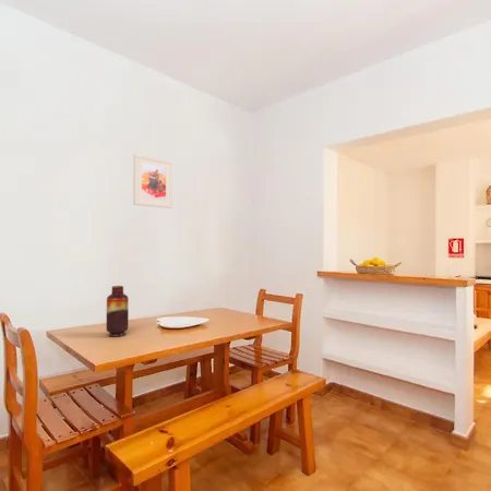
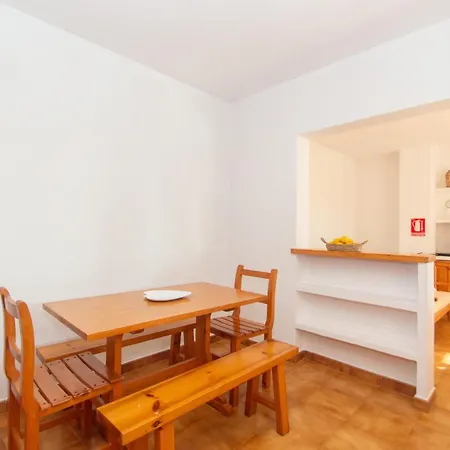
- vase [106,285,130,338]
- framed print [132,153,173,209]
